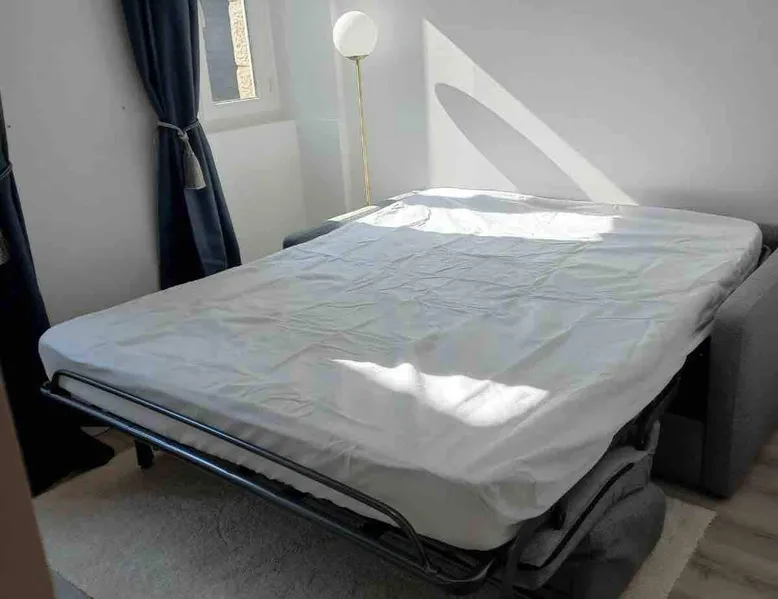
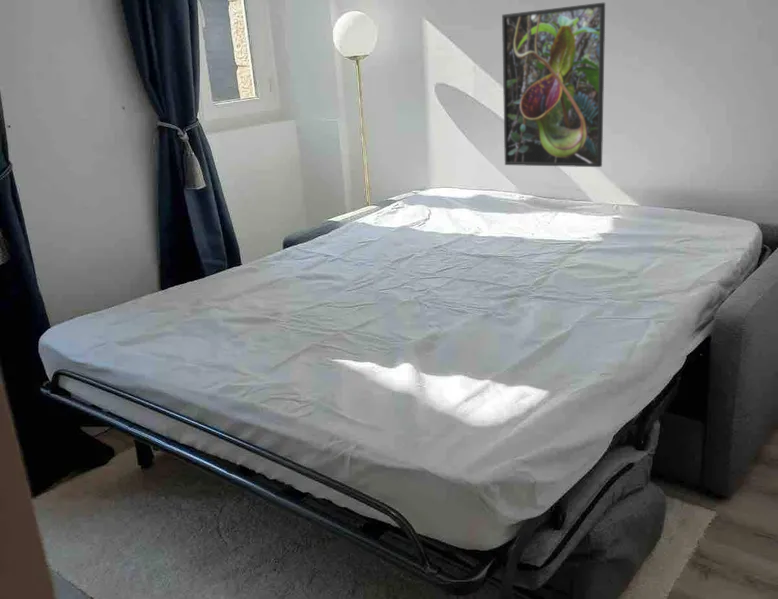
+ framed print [501,2,606,168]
